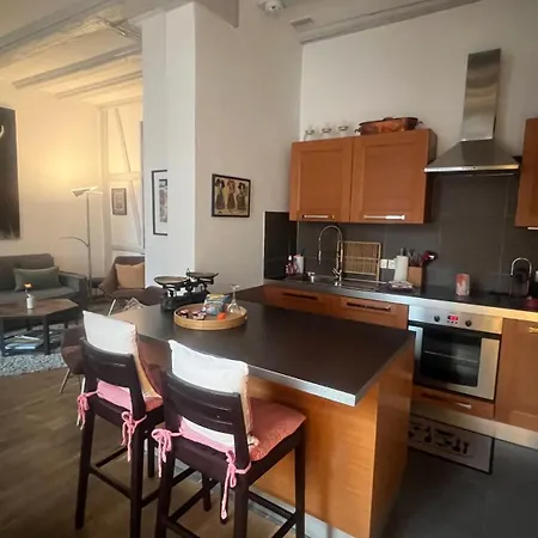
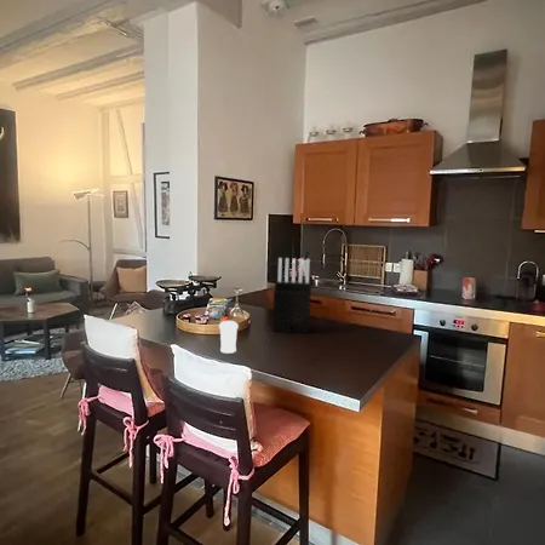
+ cup [218,320,240,355]
+ knife block [271,257,312,334]
